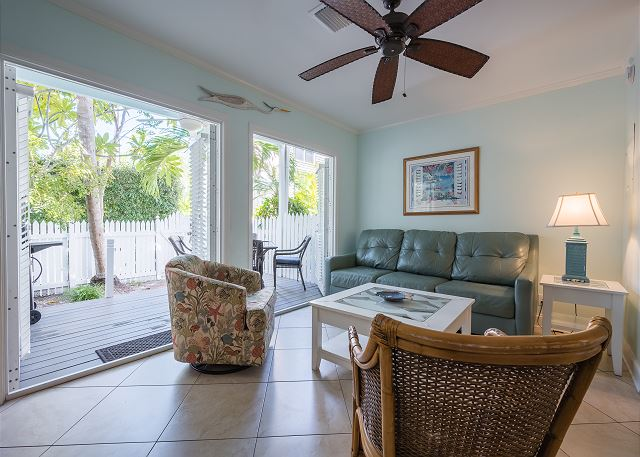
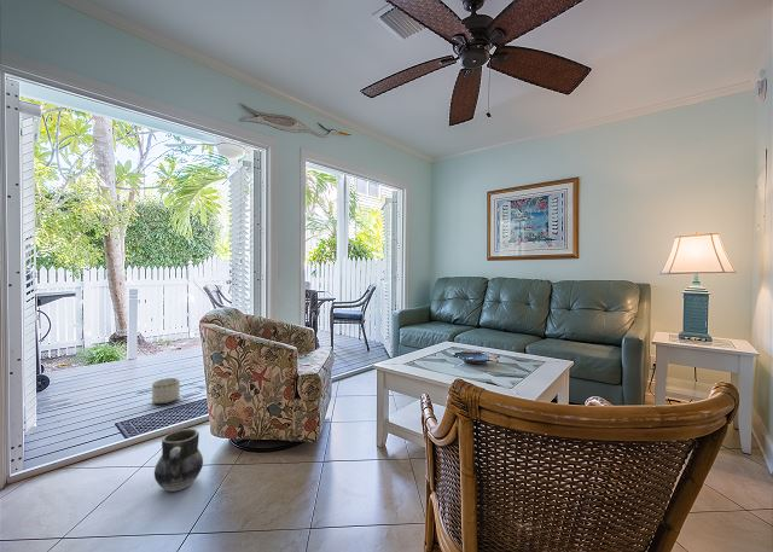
+ ceramic jug [153,428,204,493]
+ planter [151,377,181,405]
